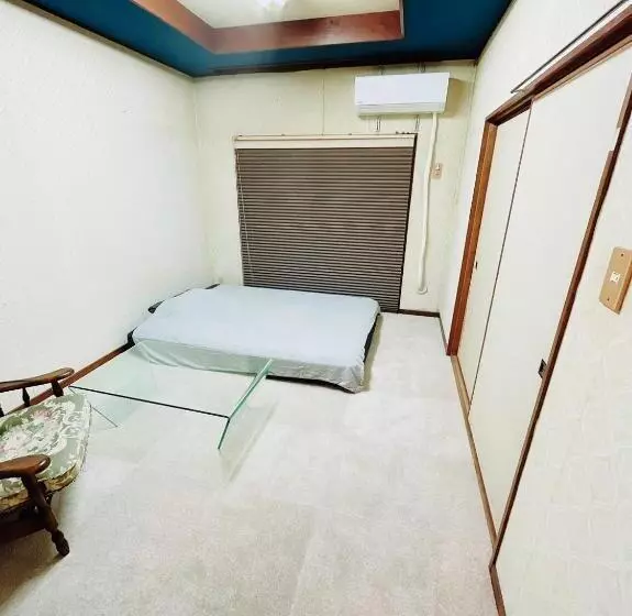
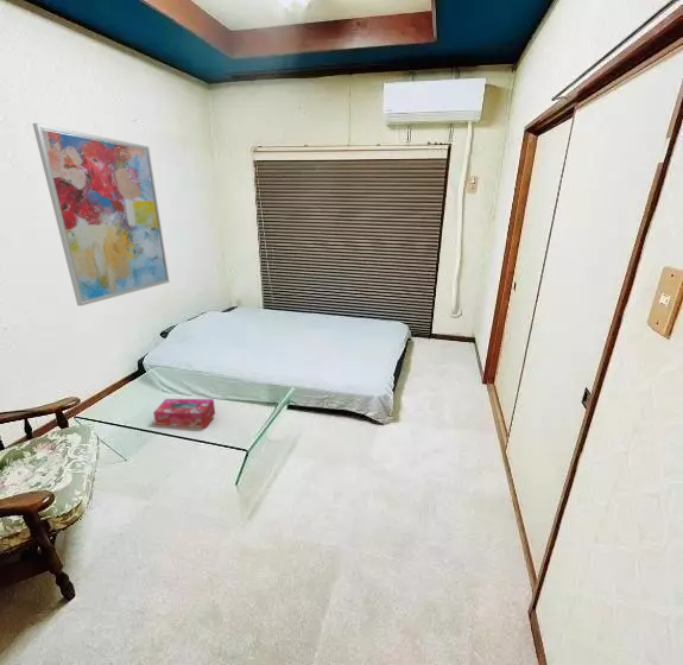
+ tissue box [152,398,216,429]
+ wall art [32,122,170,308]
